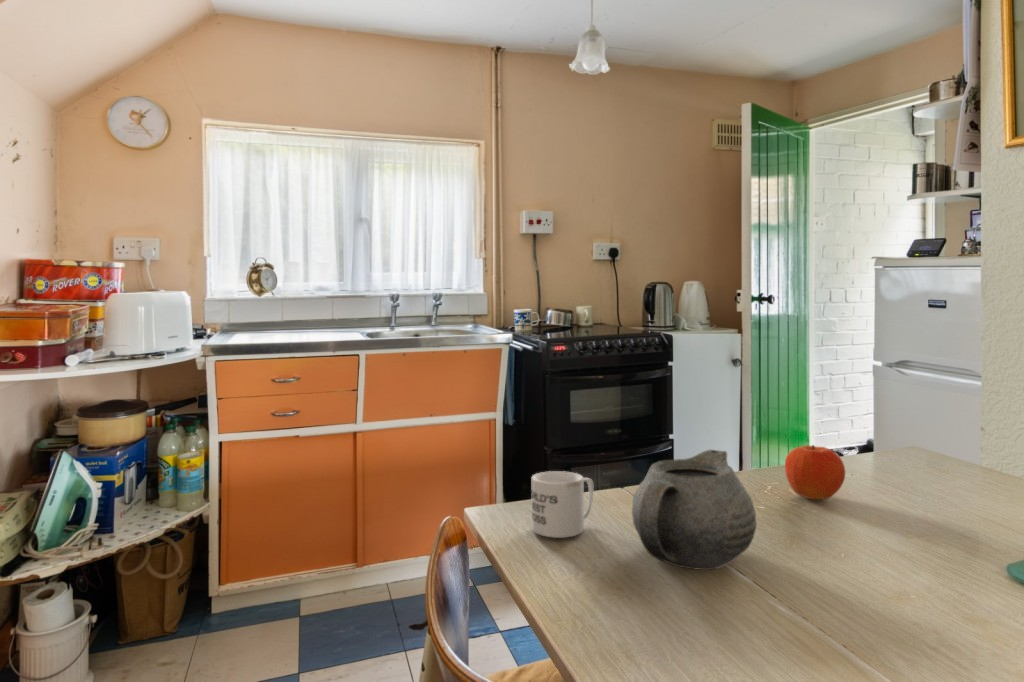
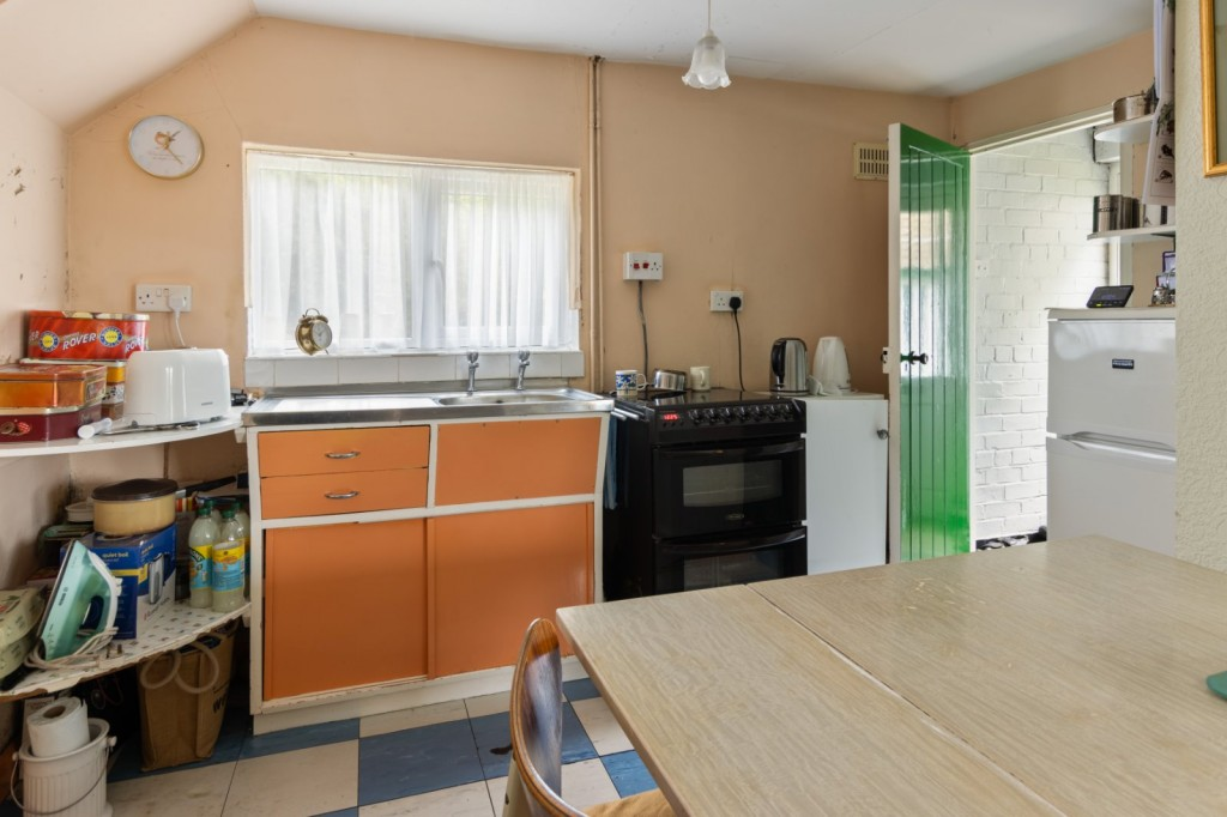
- mug [531,470,595,539]
- fruit [784,444,846,500]
- teapot [631,449,758,571]
